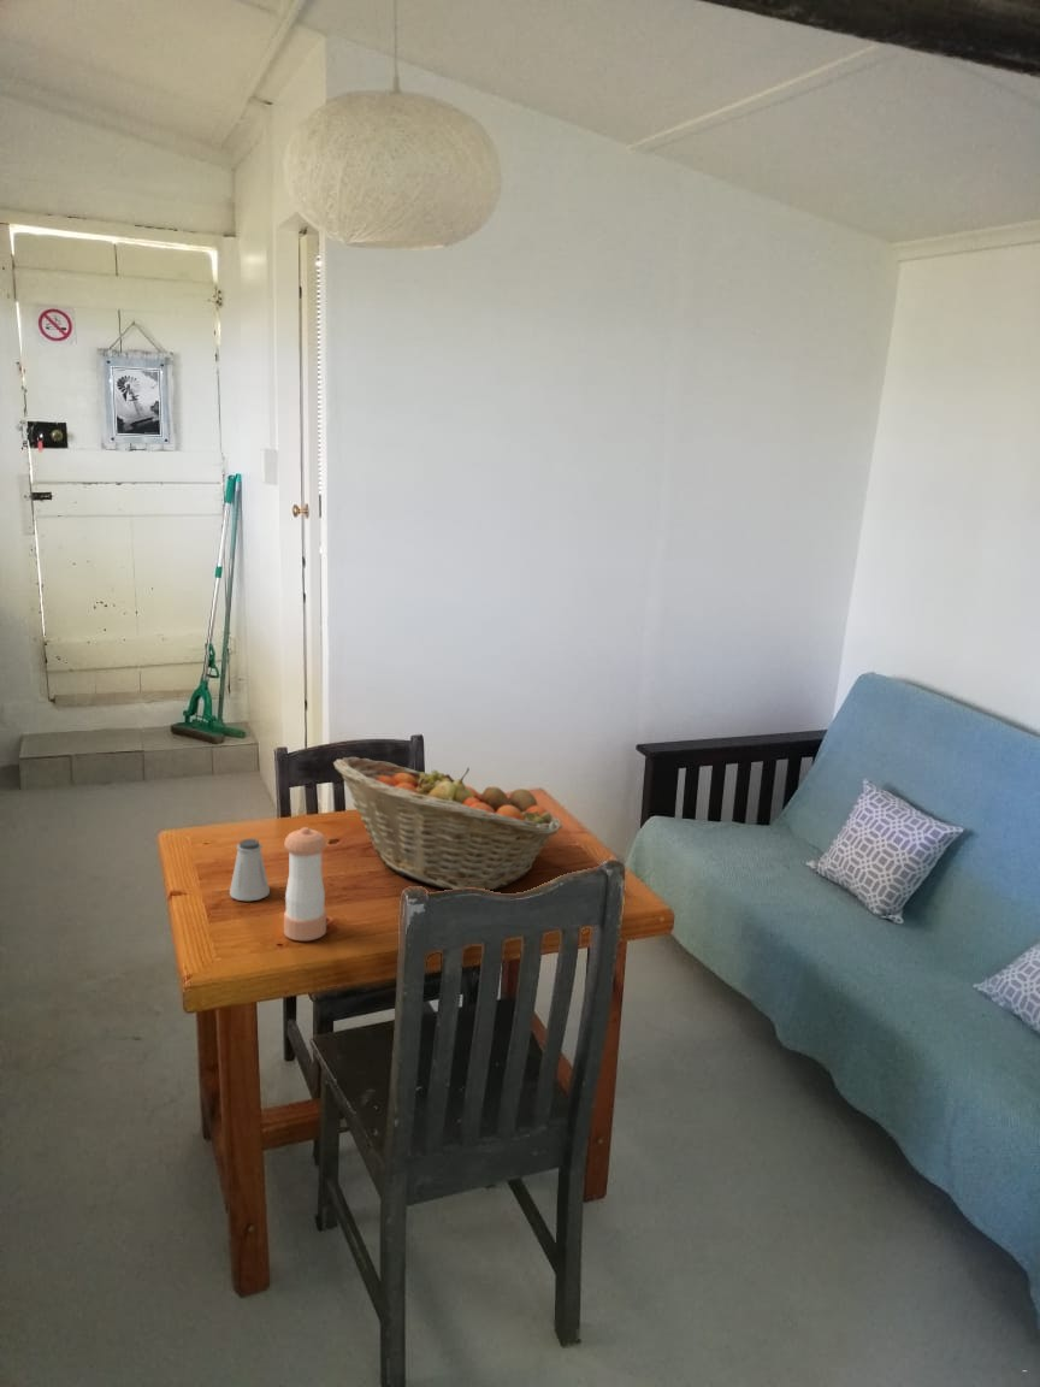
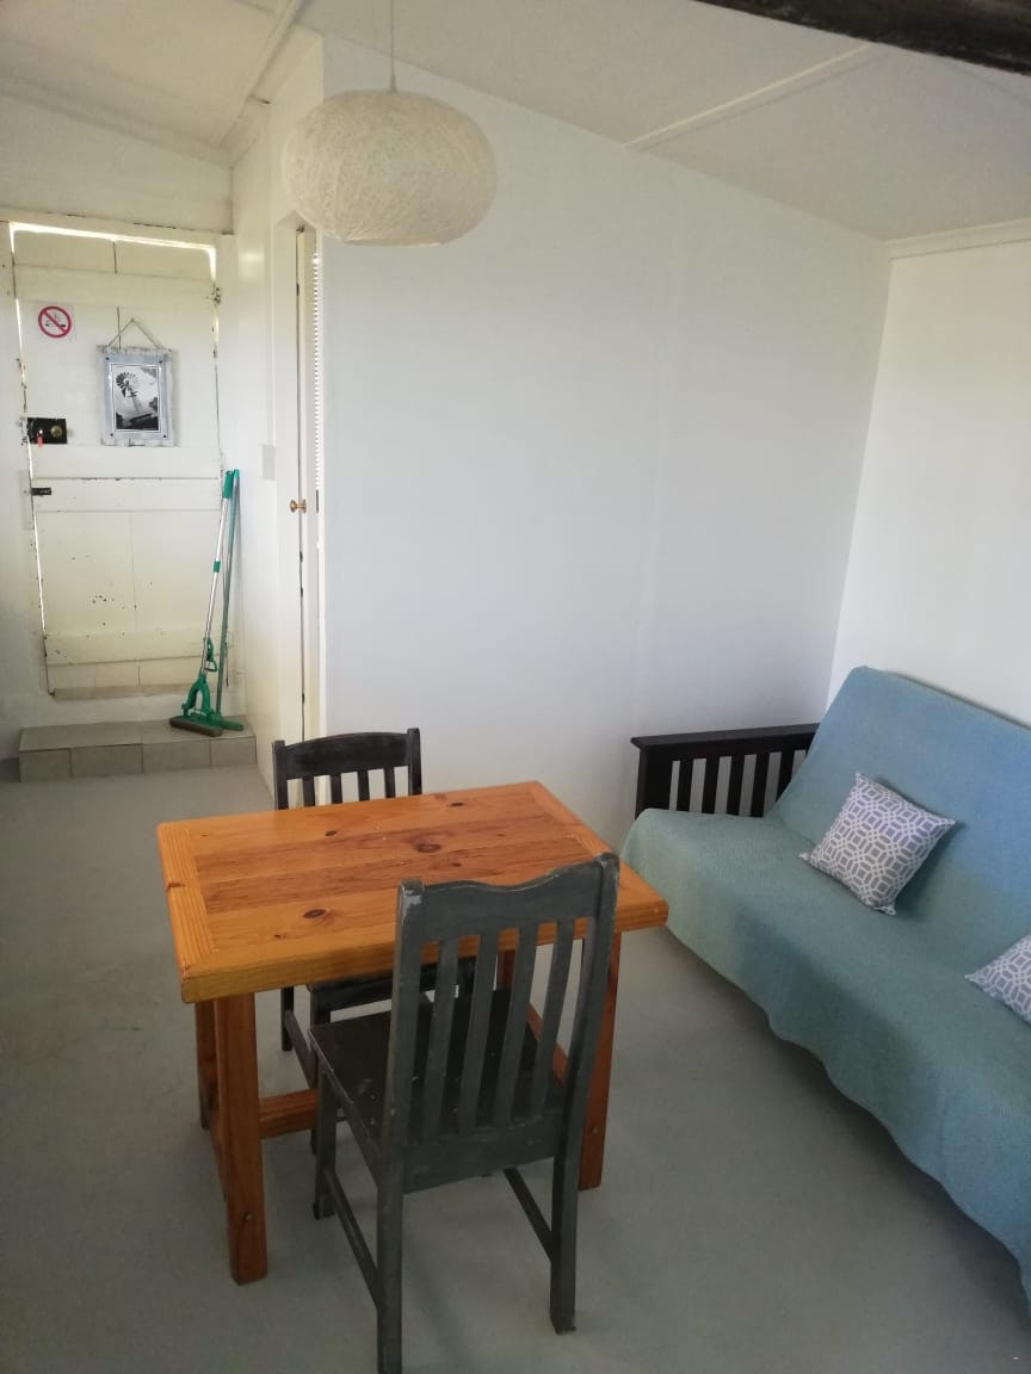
- pepper shaker [283,826,327,942]
- saltshaker [229,838,271,902]
- fruit basket [332,756,563,891]
